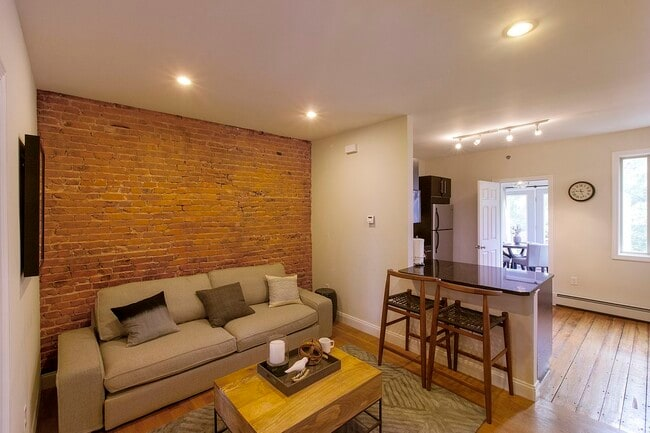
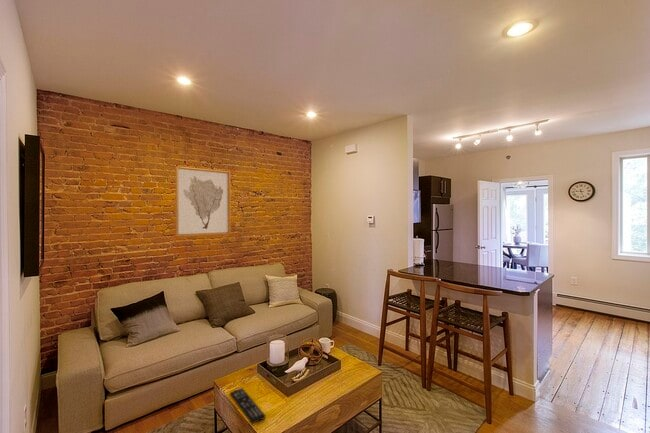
+ remote control [229,387,266,425]
+ wall art [175,165,232,238]
